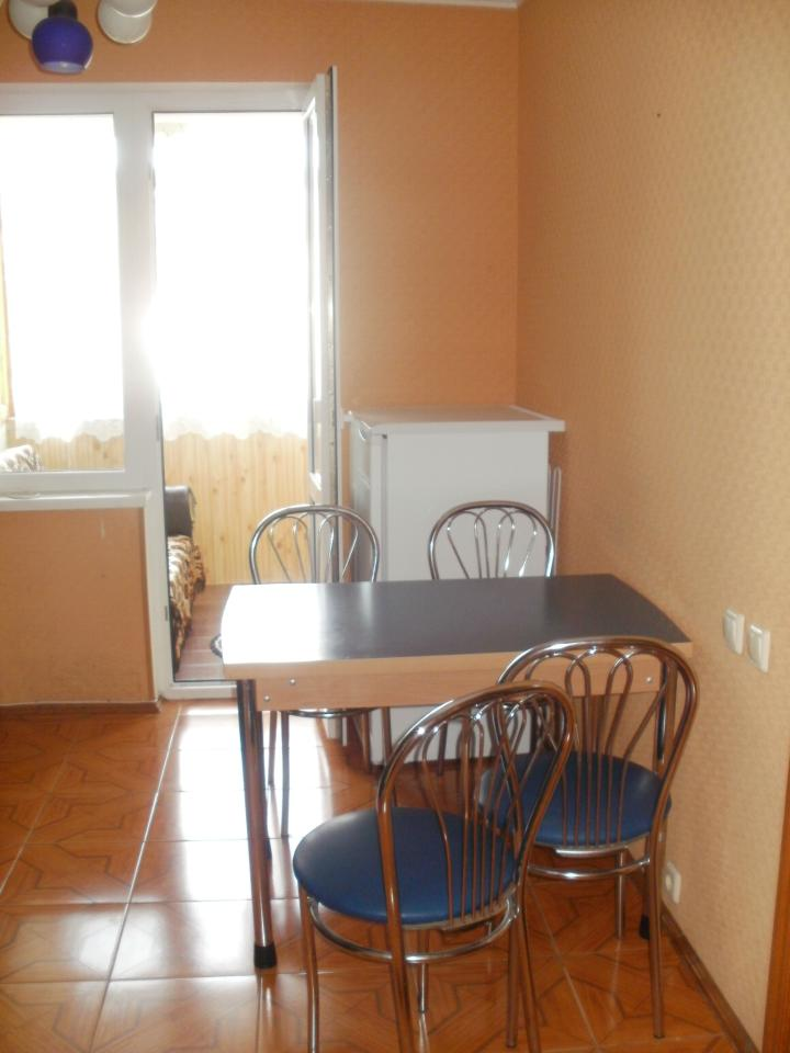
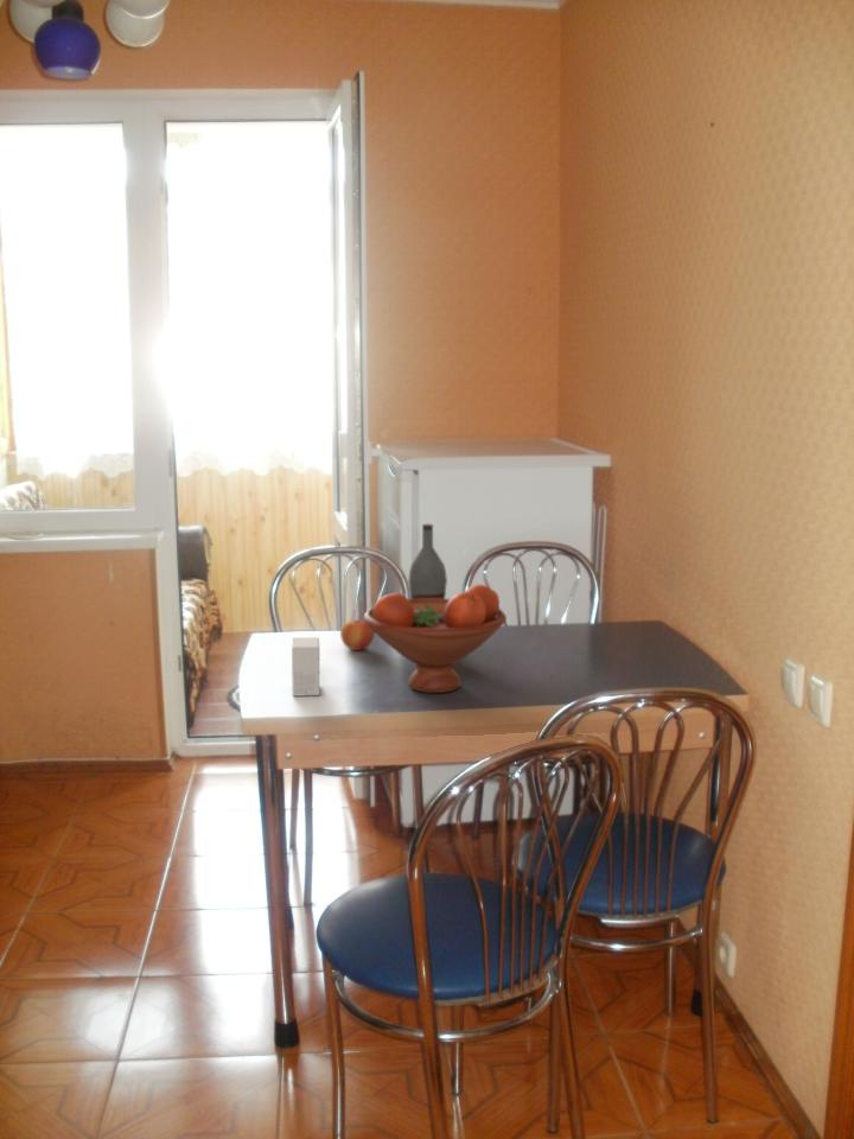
+ fruit bowl [363,584,508,694]
+ bottle [407,523,448,599]
+ small box [291,636,320,698]
+ apple [339,615,376,651]
